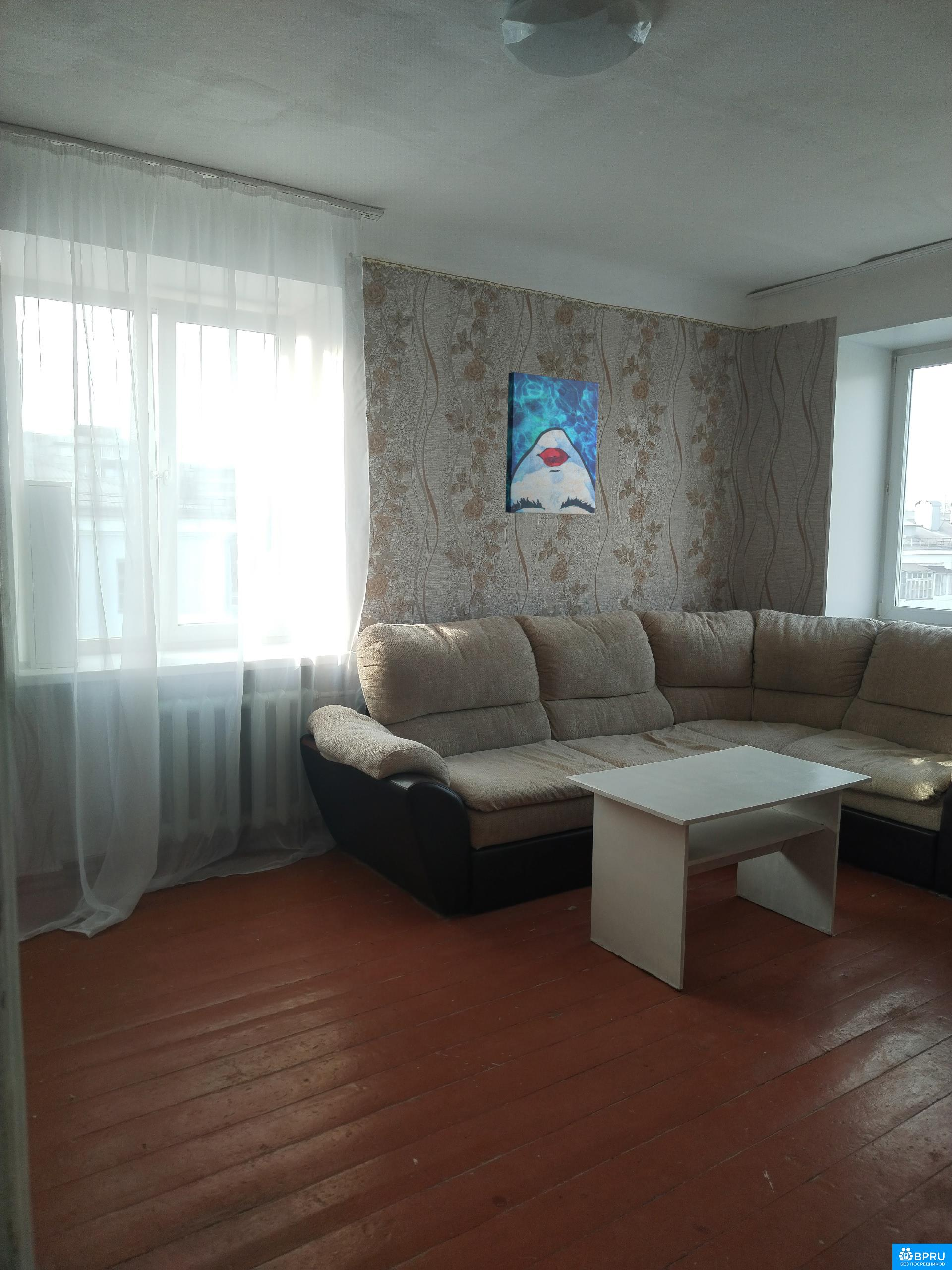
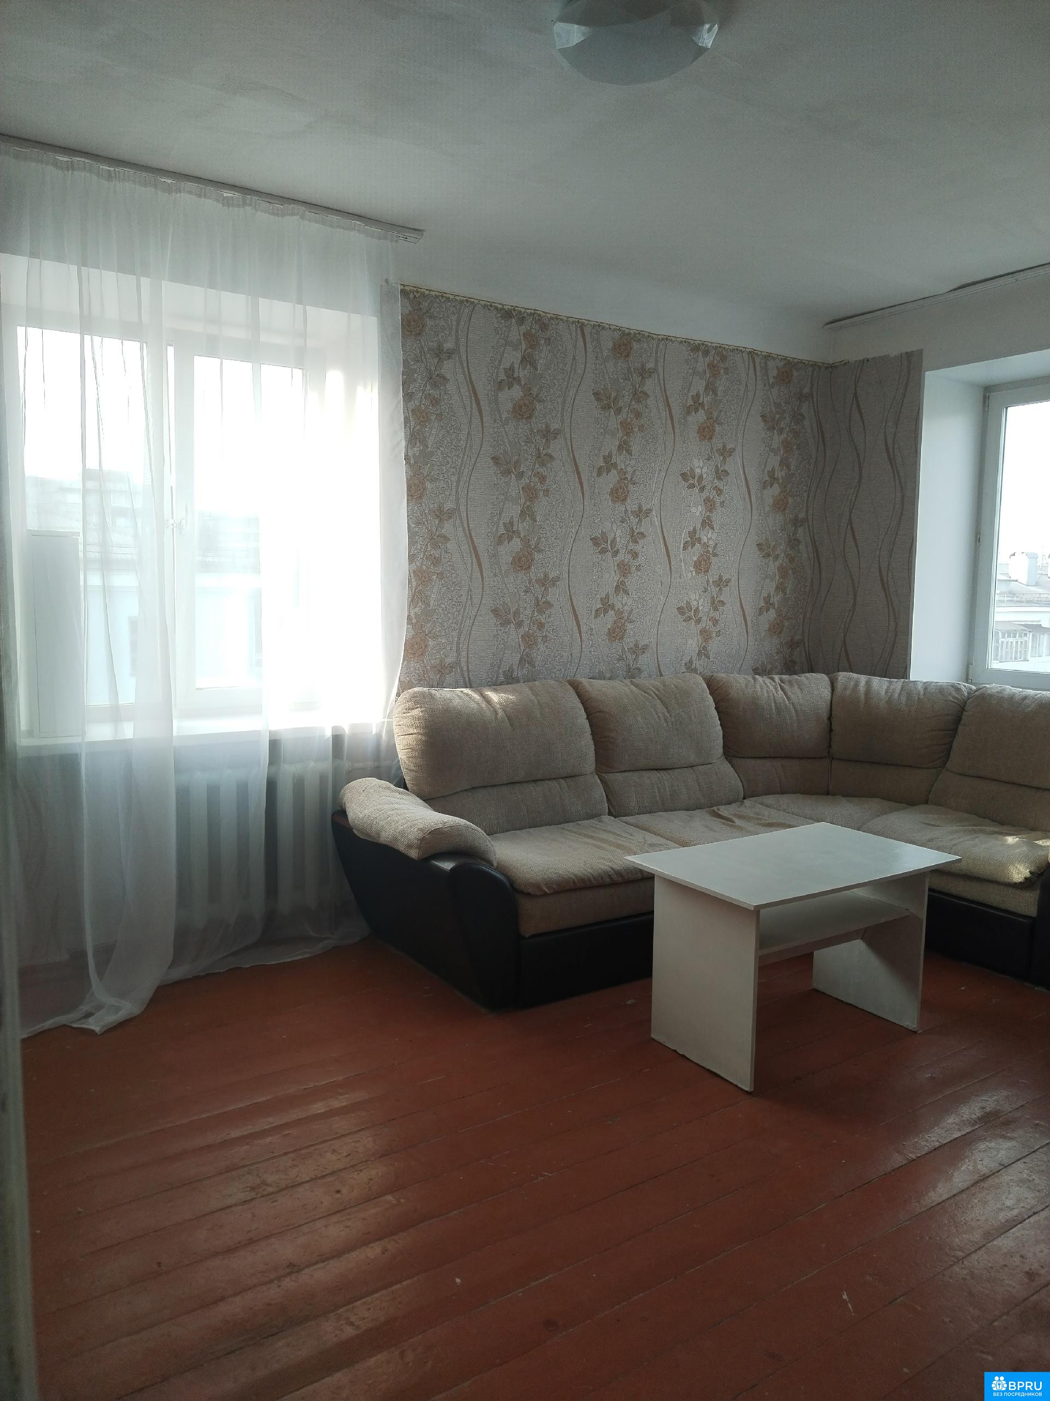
- wall art [505,372,599,516]
